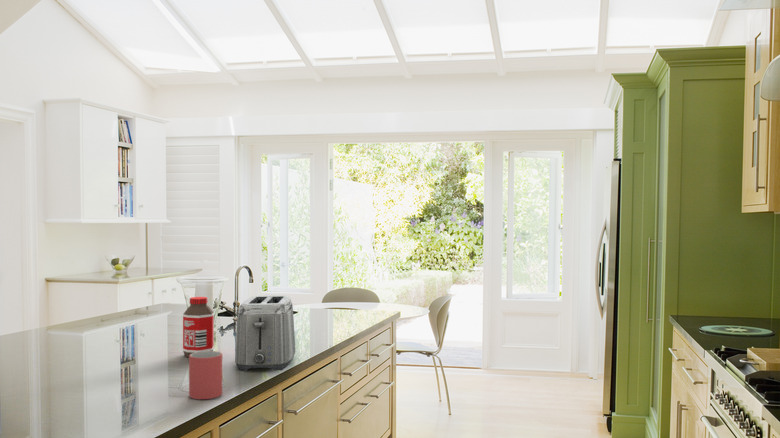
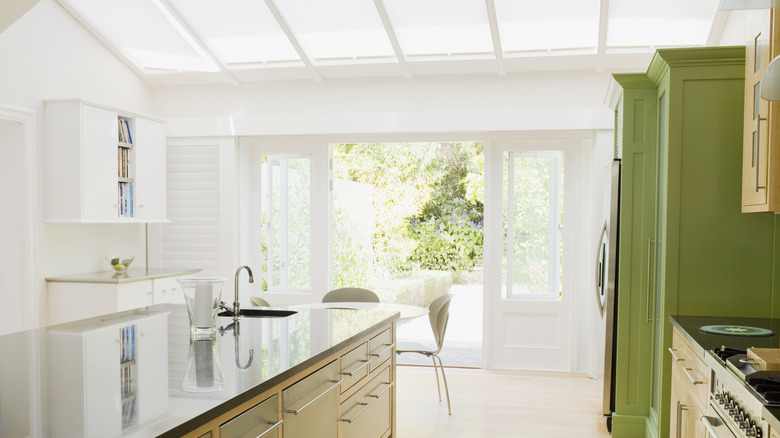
- toaster [234,295,296,372]
- bottle [182,296,215,359]
- mug [188,350,223,400]
